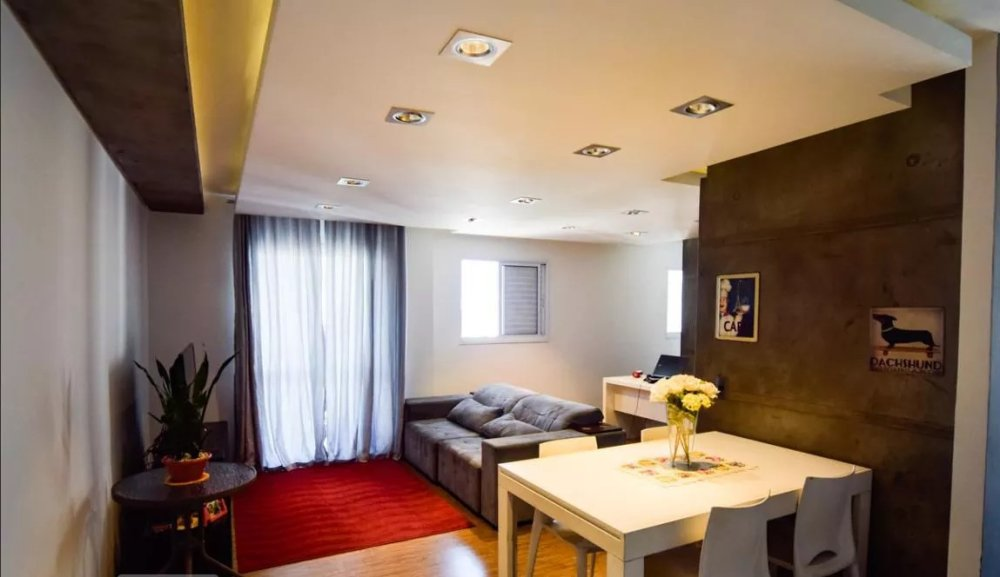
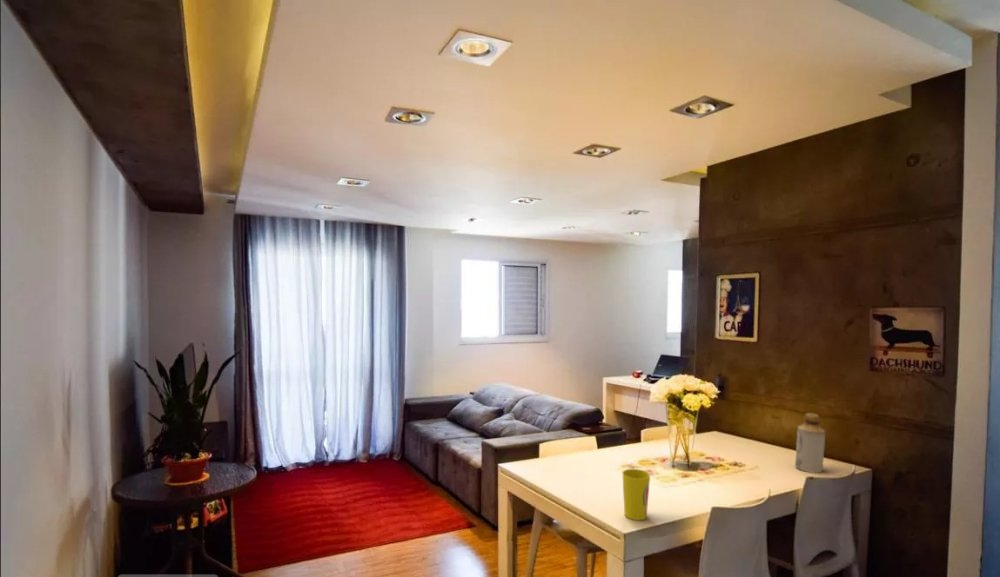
+ bottle [794,412,826,474]
+ cup [621,468,651,521]
